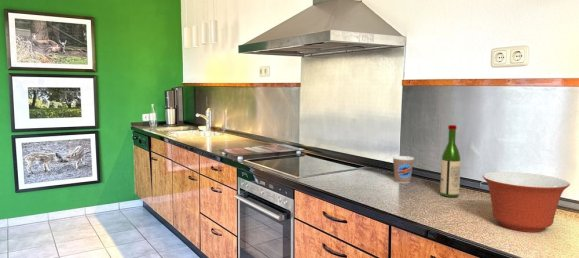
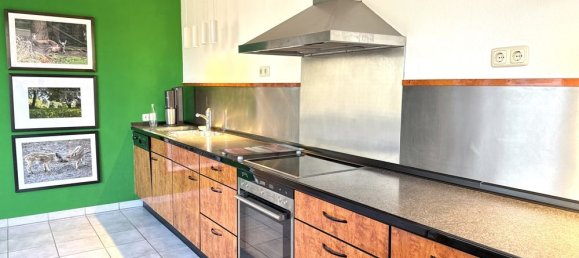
- mixing bowl [482,171,571,233]
- wine bottle [439,124,462,198]
- coffee cup [391,155,415,184]
